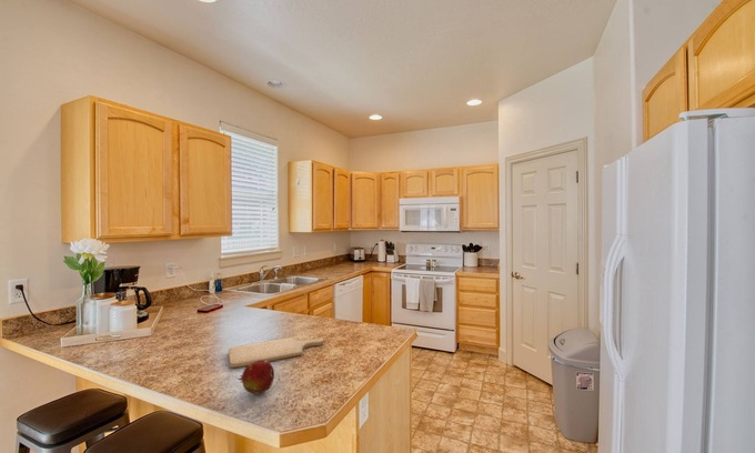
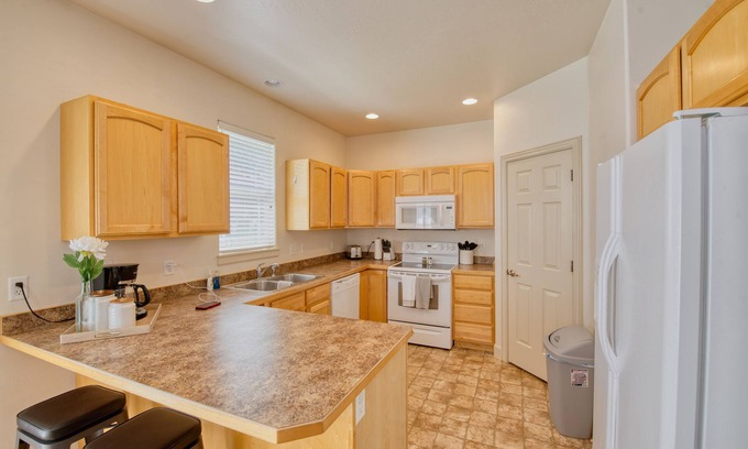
- fruit [236,360,275,395]
- chopping board [228,336,324,369]
